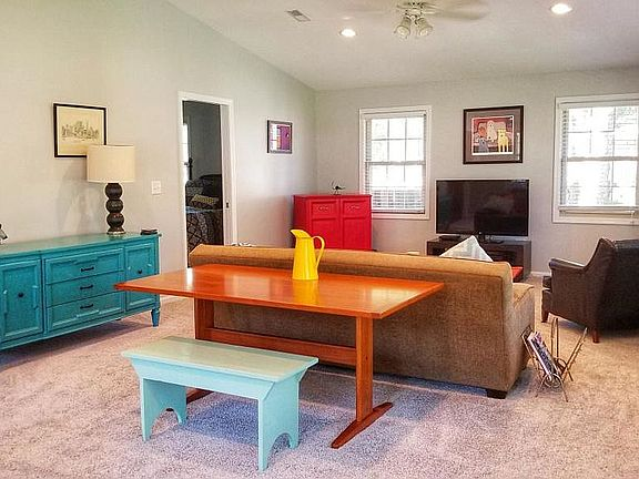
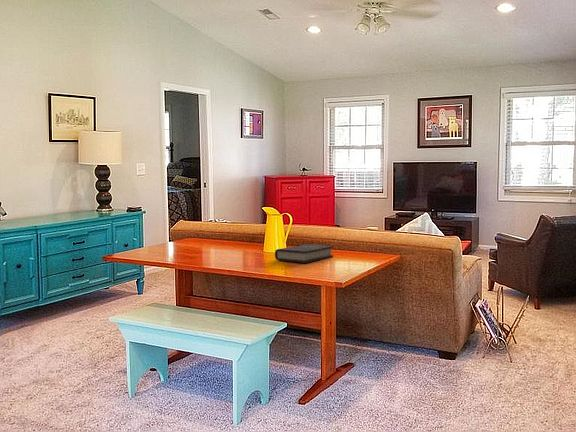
+ book [274,244,334,264]
